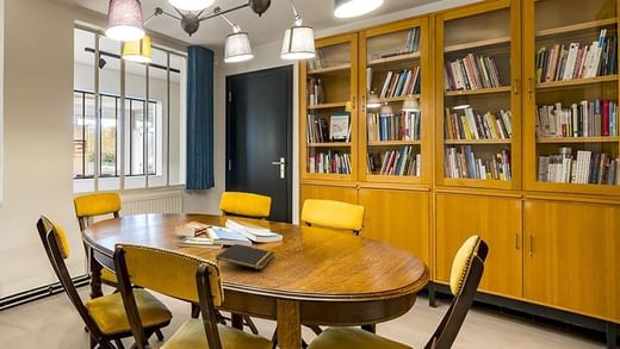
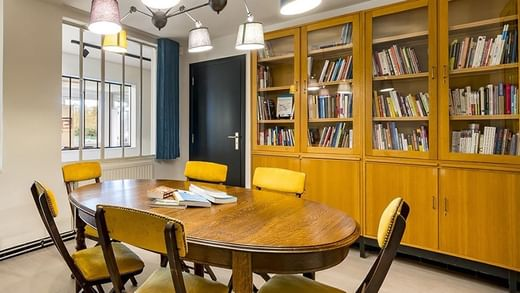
- notepad [215,243,275,270]
